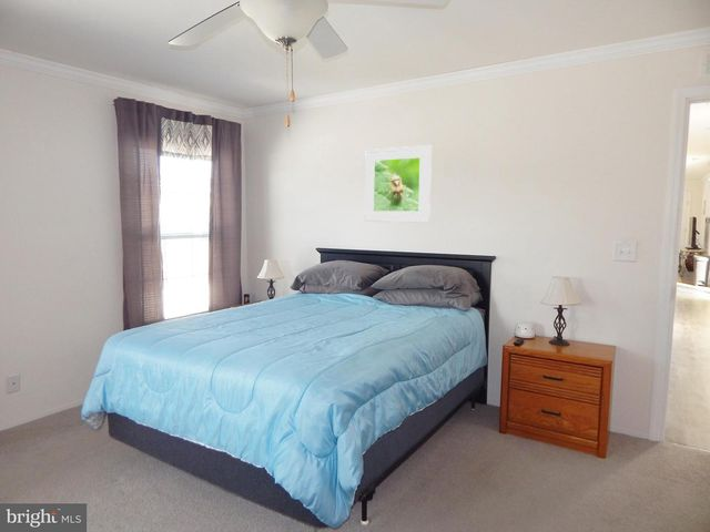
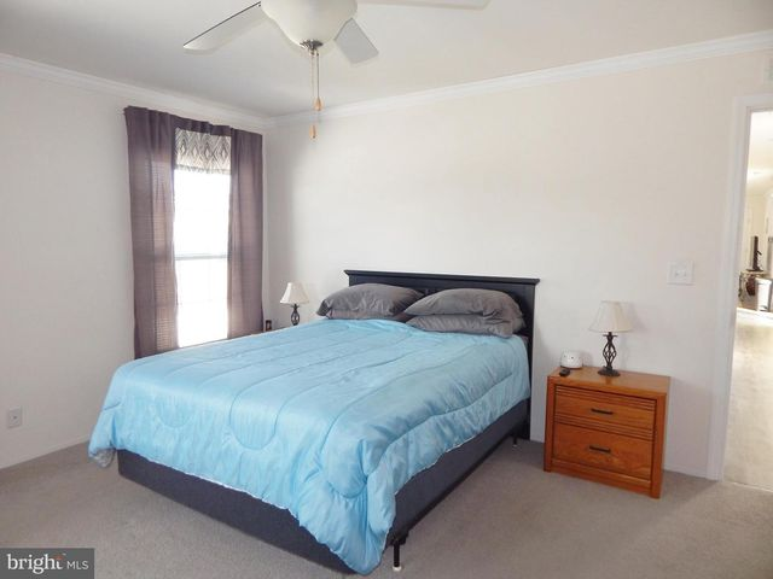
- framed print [363,144,433,224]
